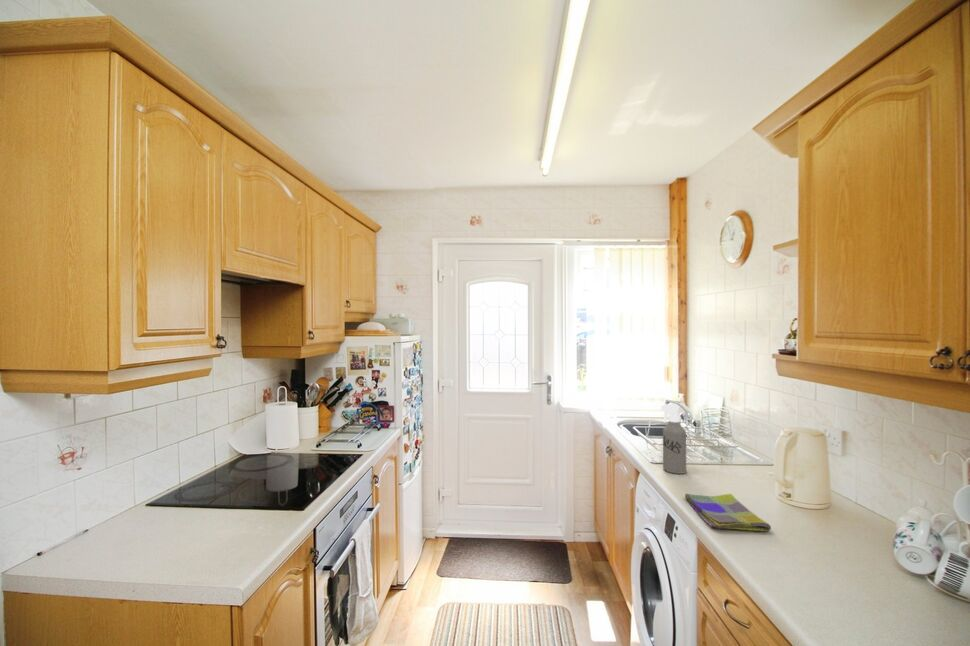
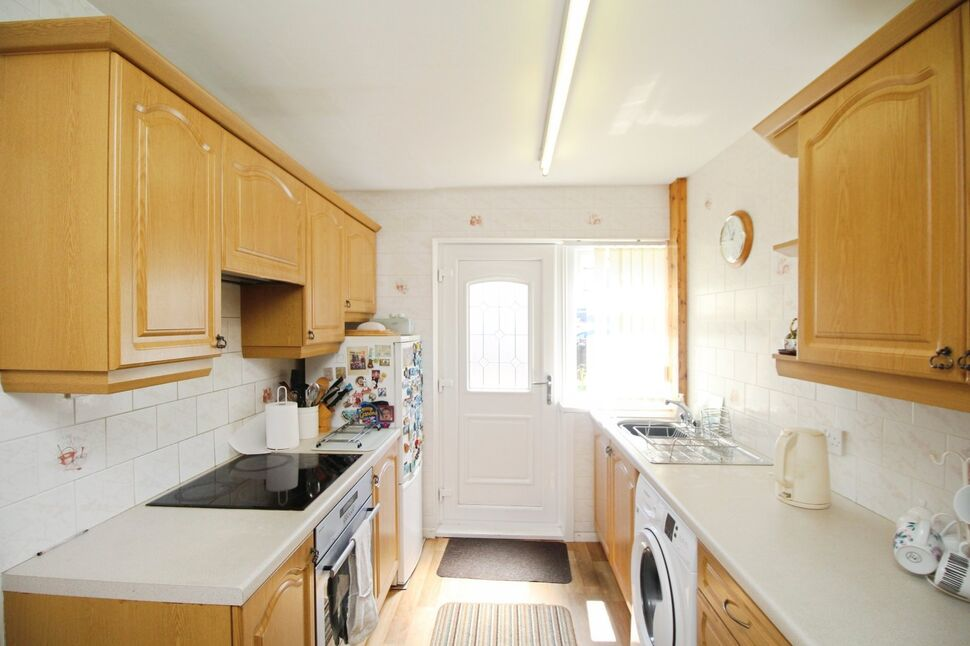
- spray bottle [660,403,687,475]
- dish towel [684,493,772,532]
